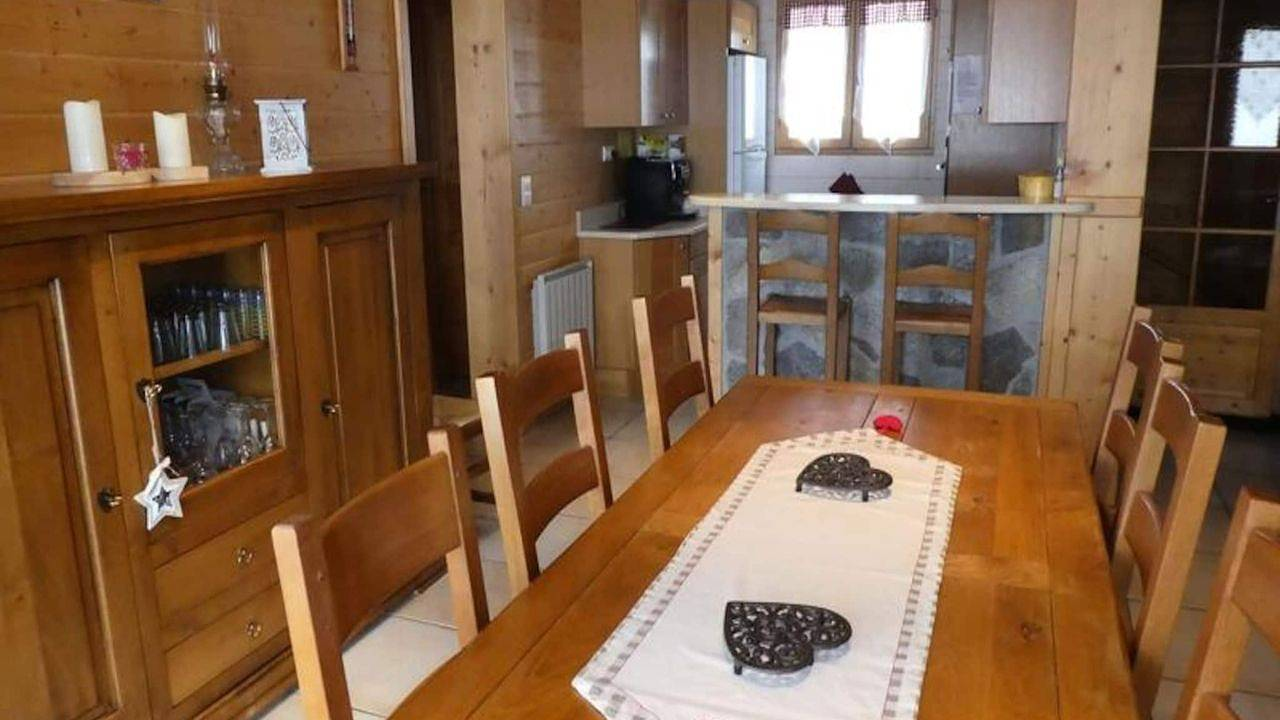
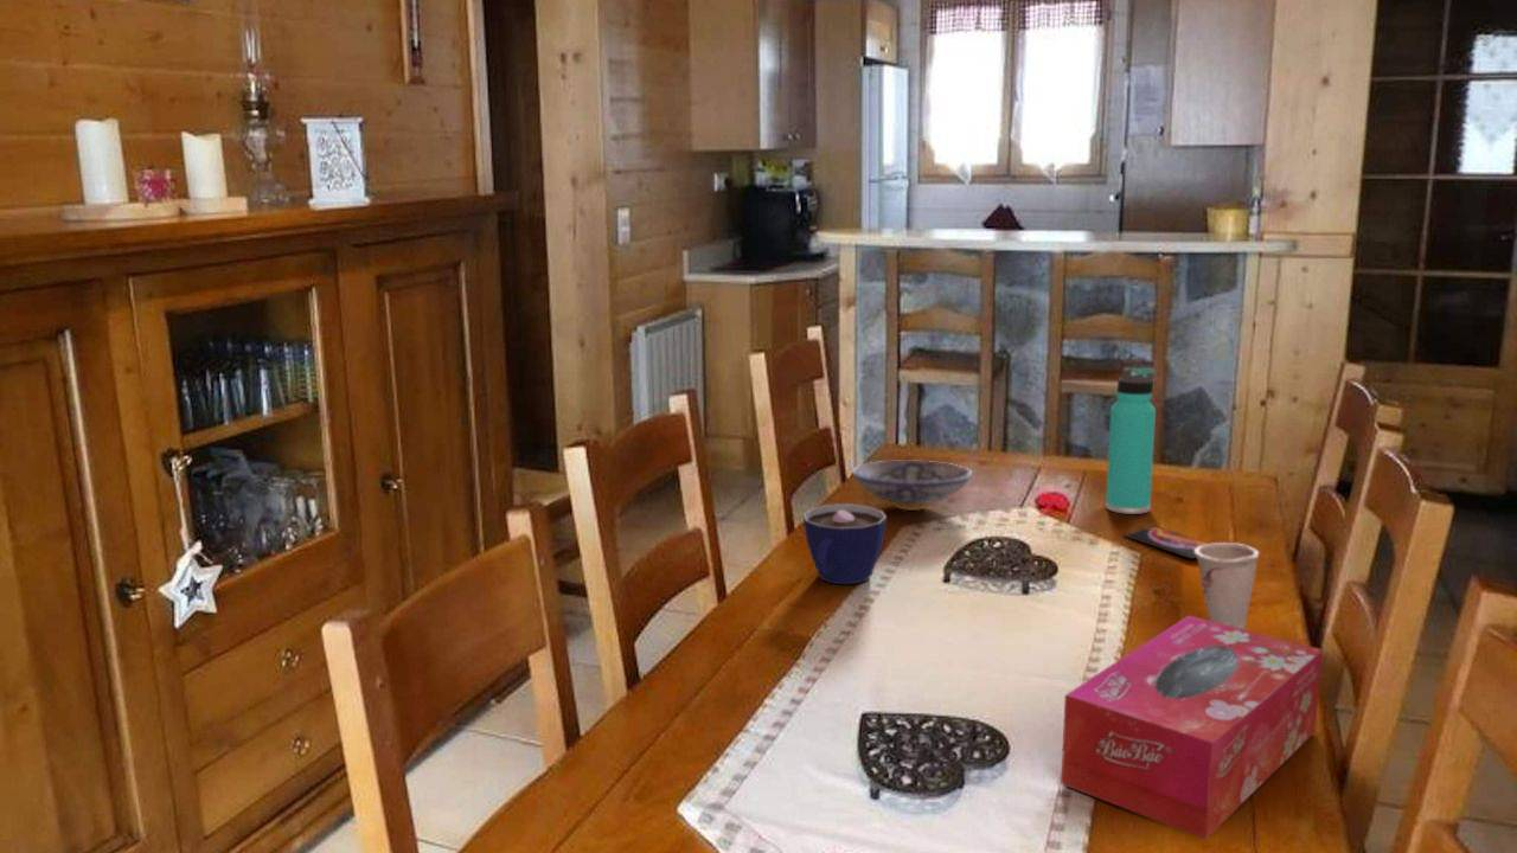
+ bowl [850,460,973,512]
+ smartphone [1124,525,1209,560]
+ thermos bottle [1105,366,1157,515]
+ tissue box [1060,615,1324,840]
+ cup [1195,541,1260,630]
+ cup [801,502,888,585]
